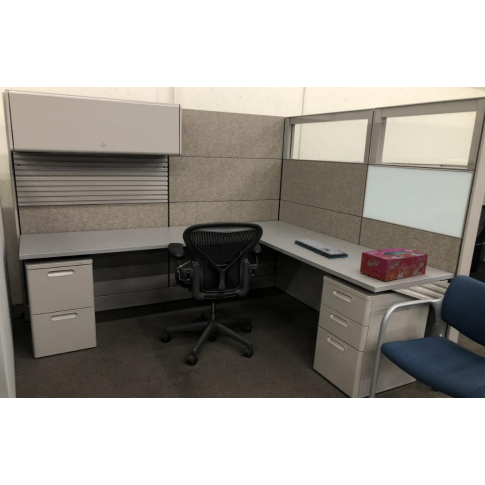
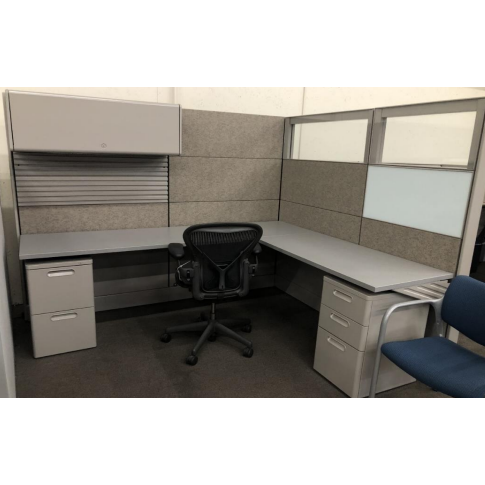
- keyboard [294,238,349,259]
- tissue box [359,246,429,282]
